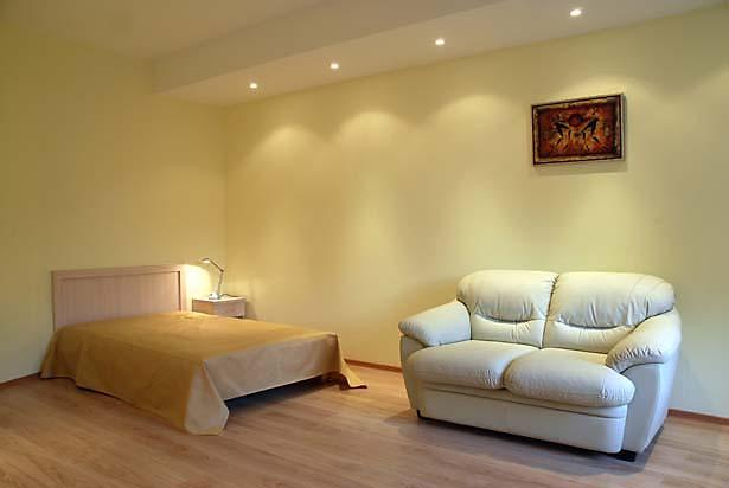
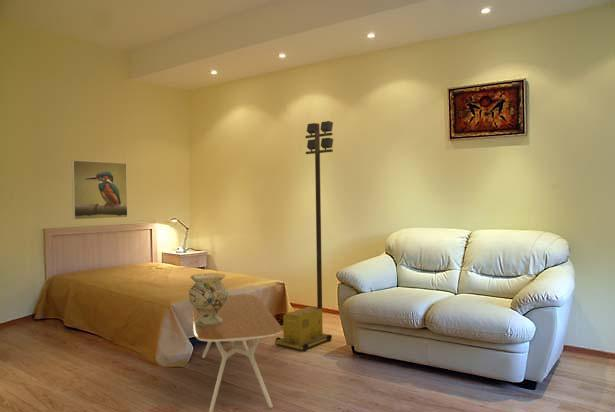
+ decorative vase [188,272,229,326]
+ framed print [71,159,129,221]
+ portable light tower [274,120,334,351]
+ coffee table [191,294,282,412]
